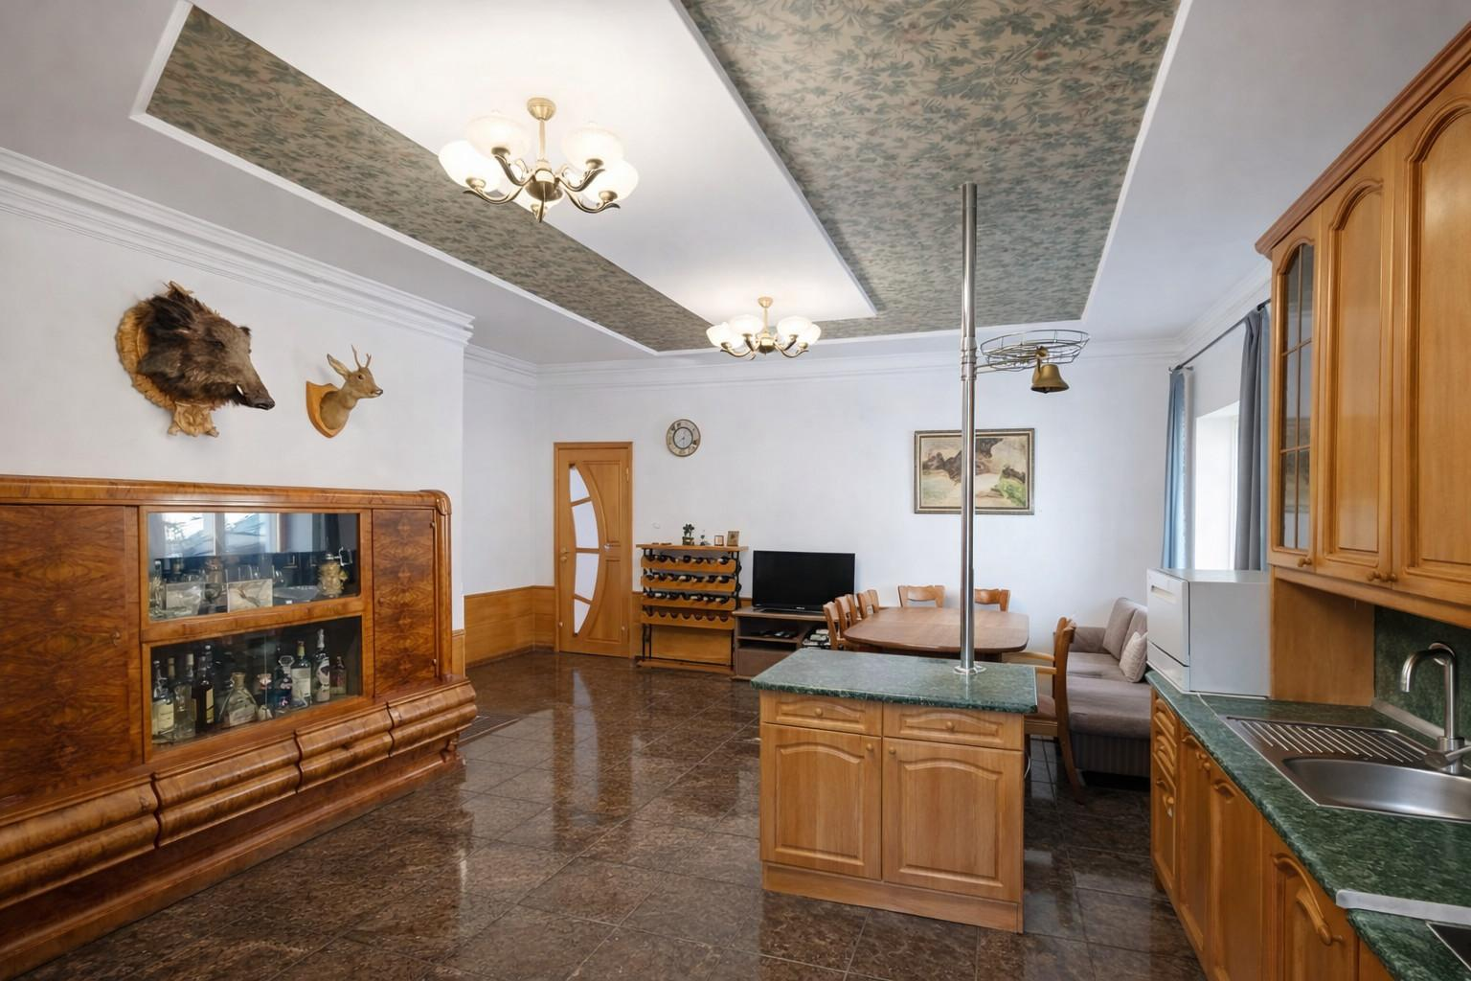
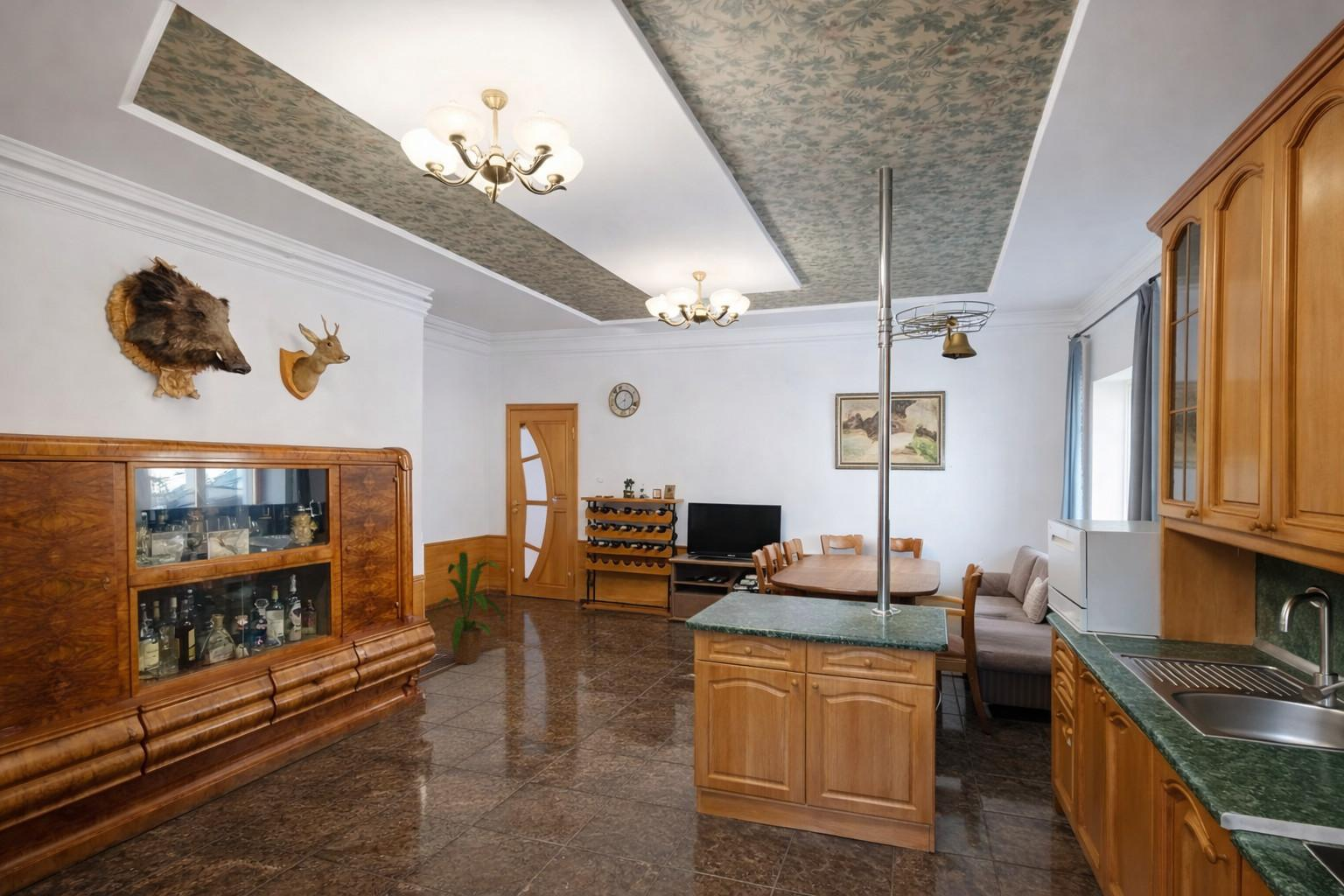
+ house plant [427,551,509,666]
